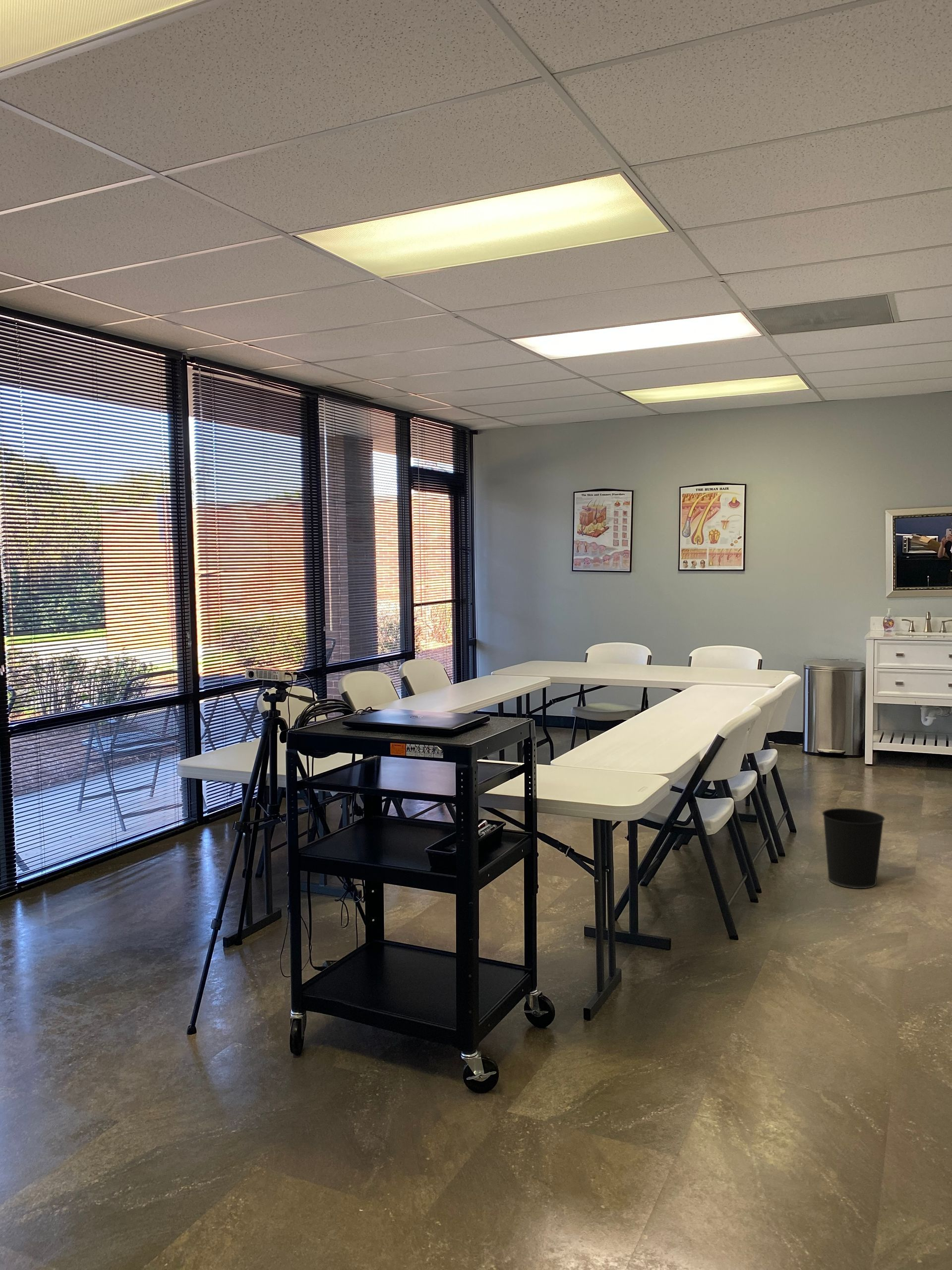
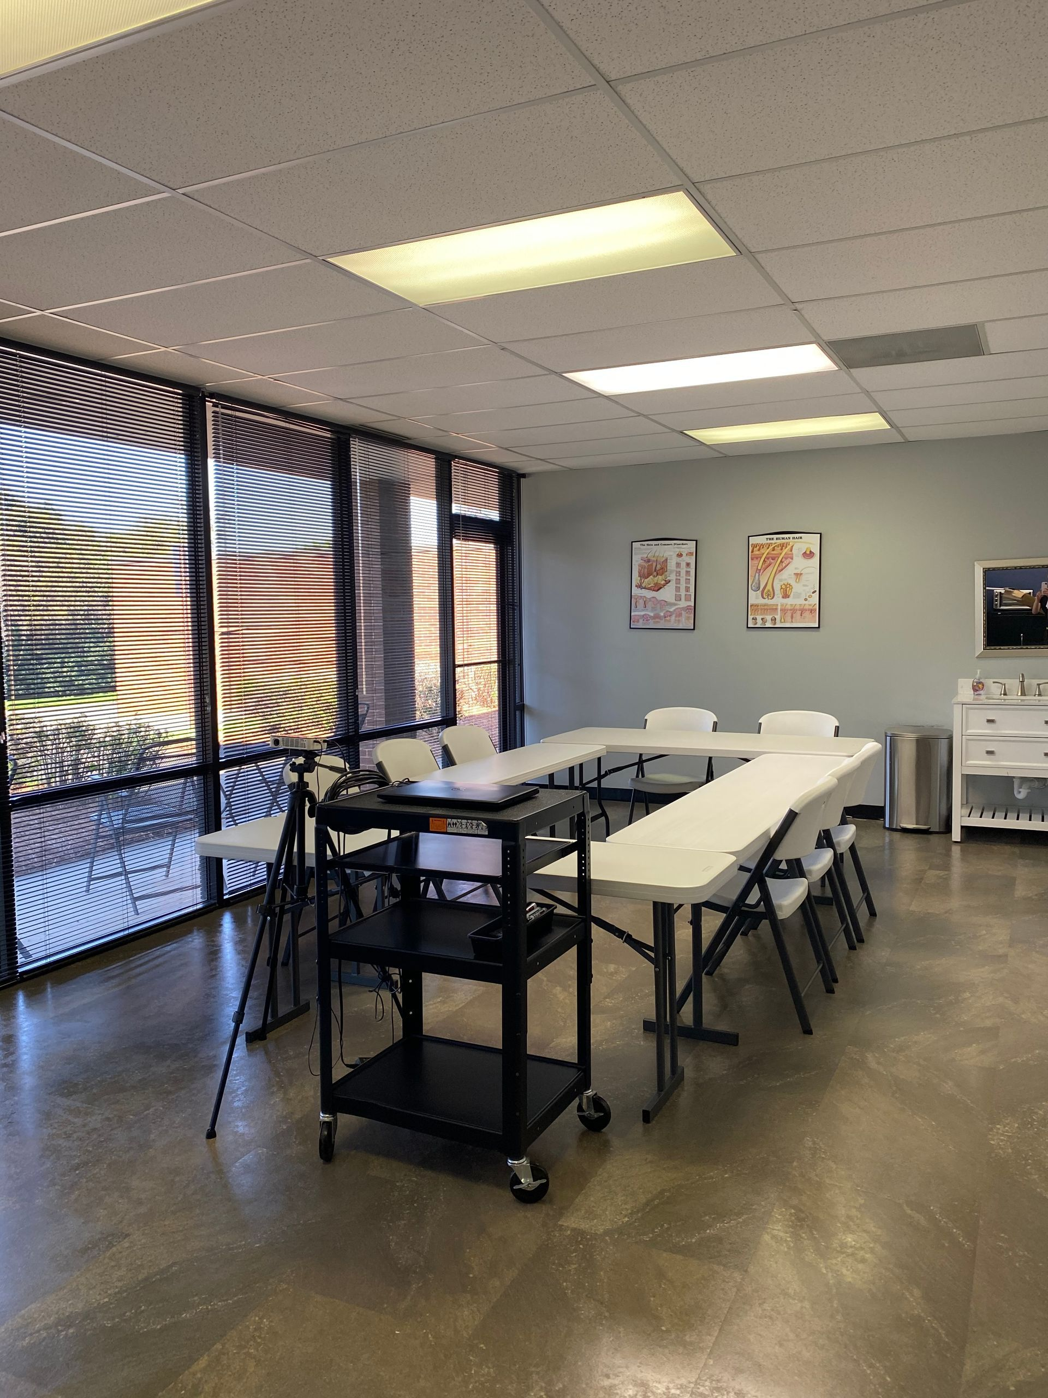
- wastebasket [822,808,886,889]
